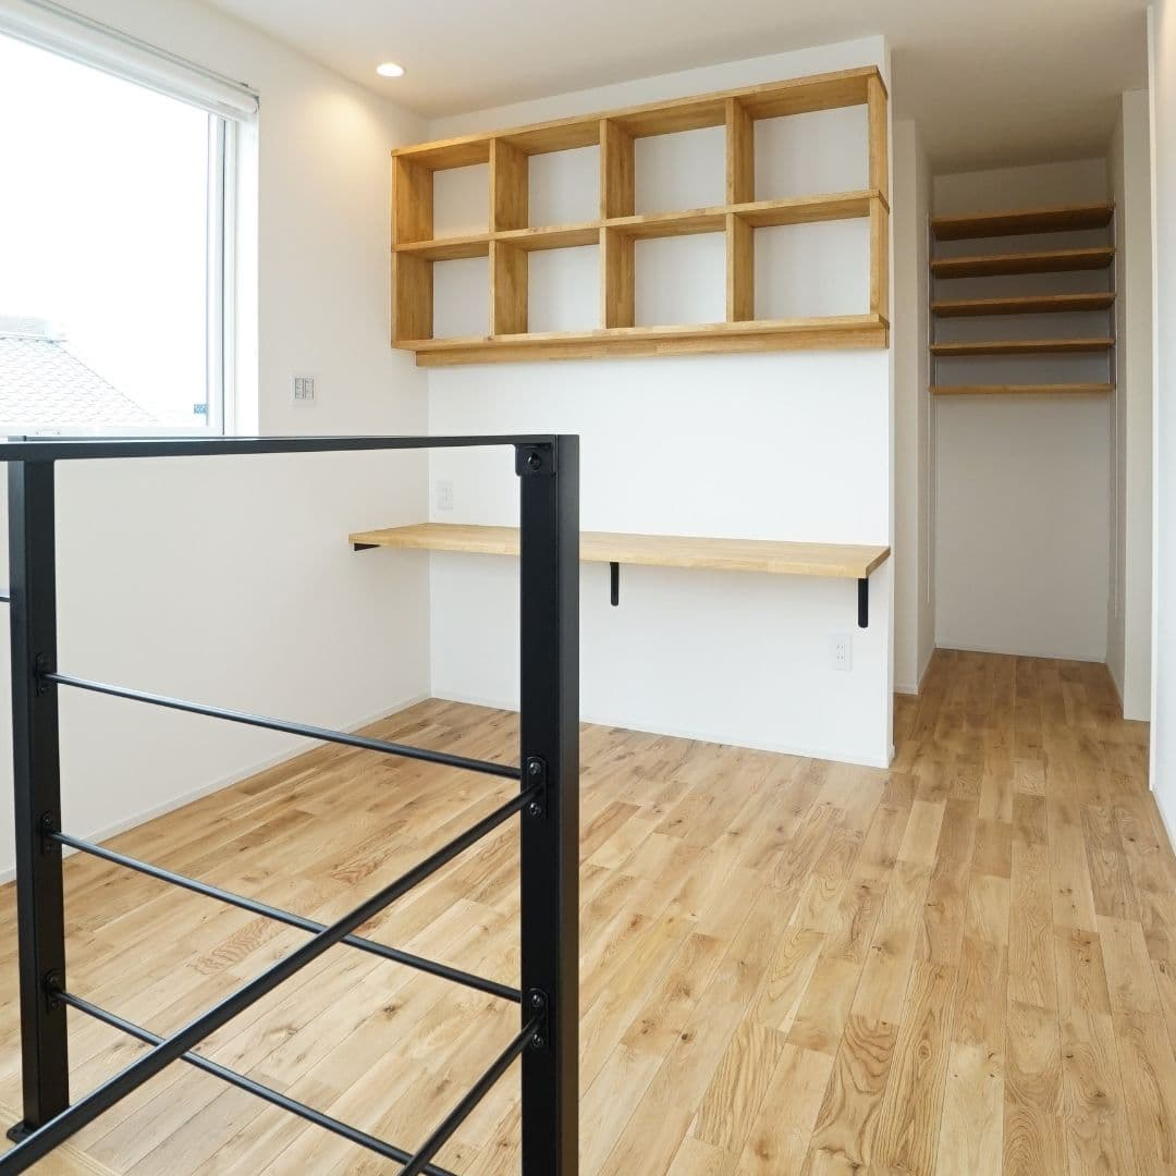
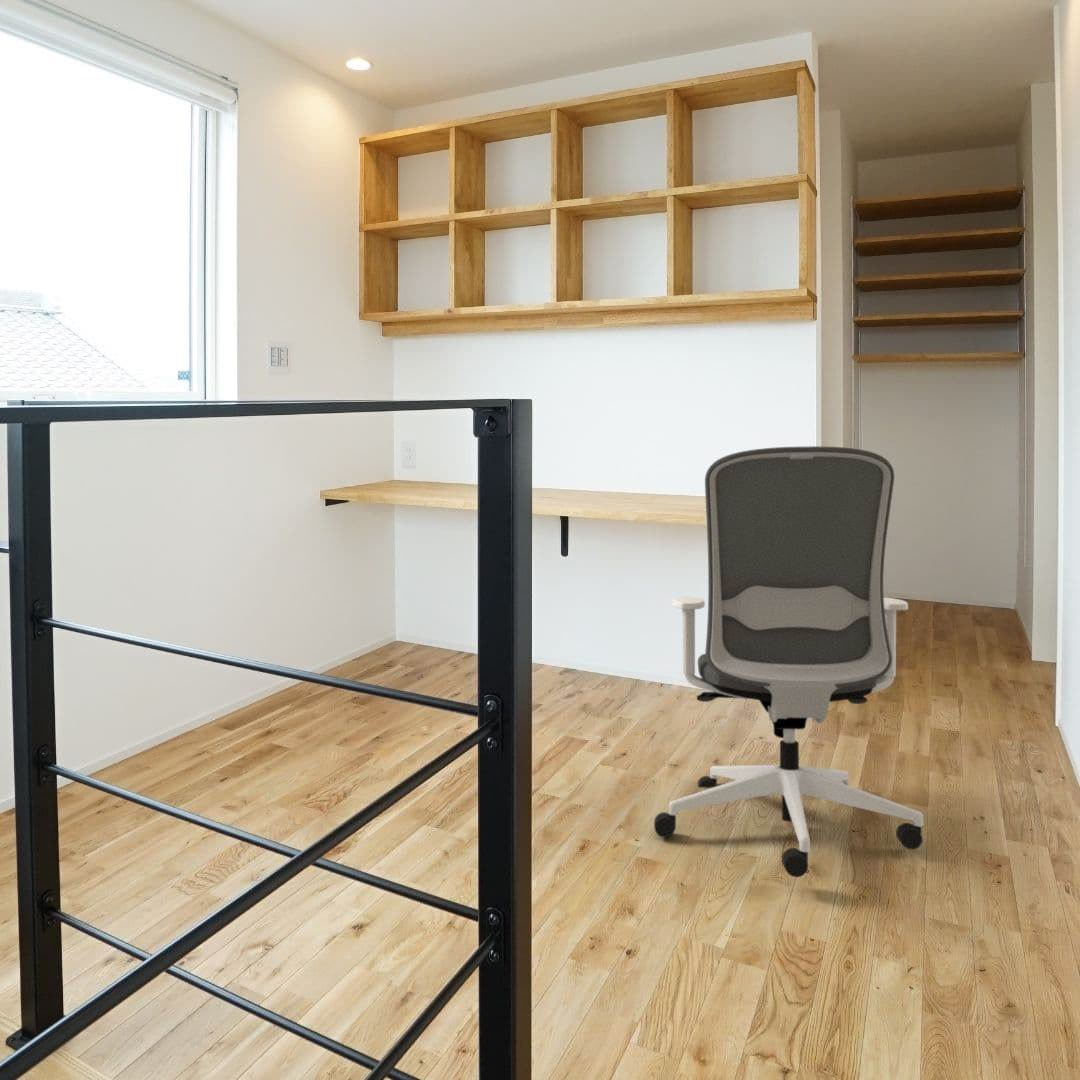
+ office chair [653,445,924,878]
